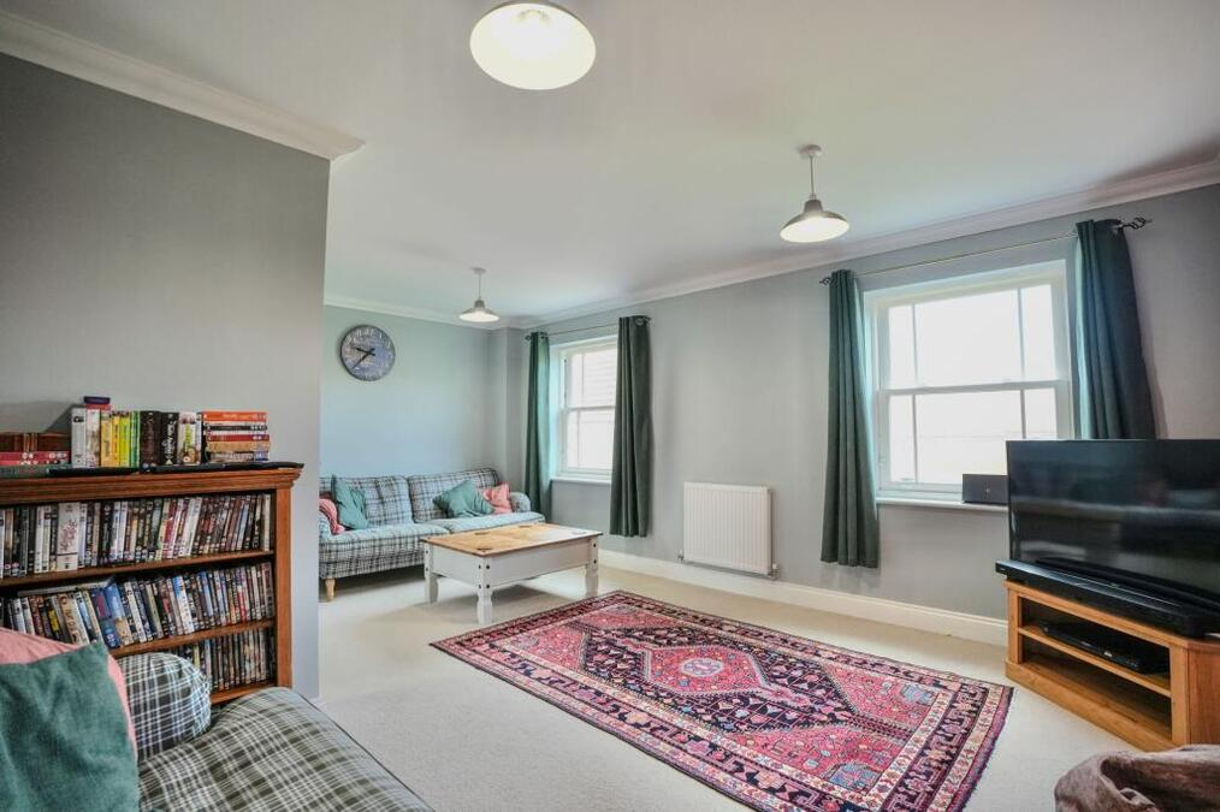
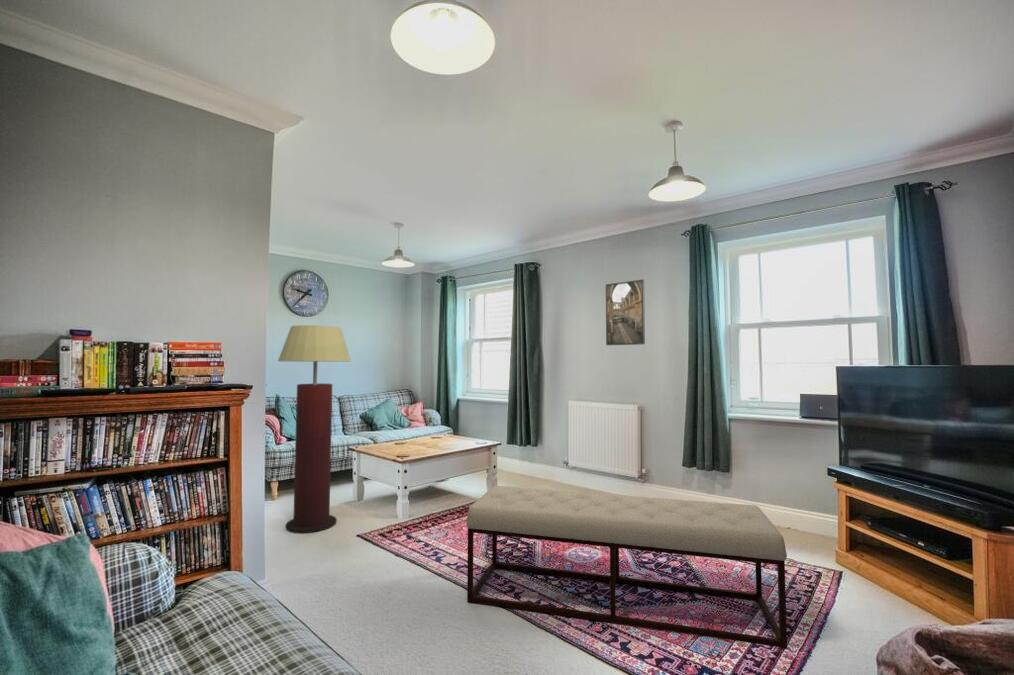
+ floor lamp [277,324,352,534]
+ bench [466,485,788,650]
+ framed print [605,279,646,346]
